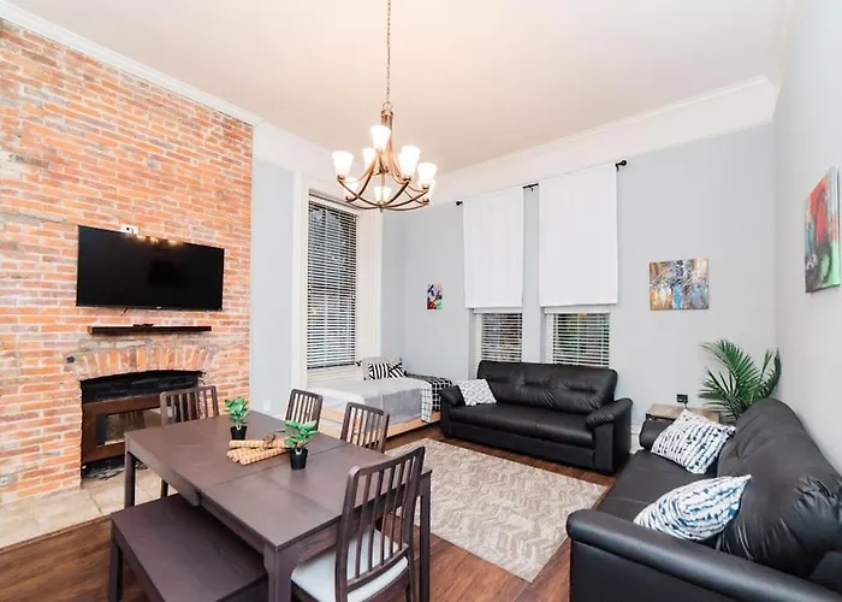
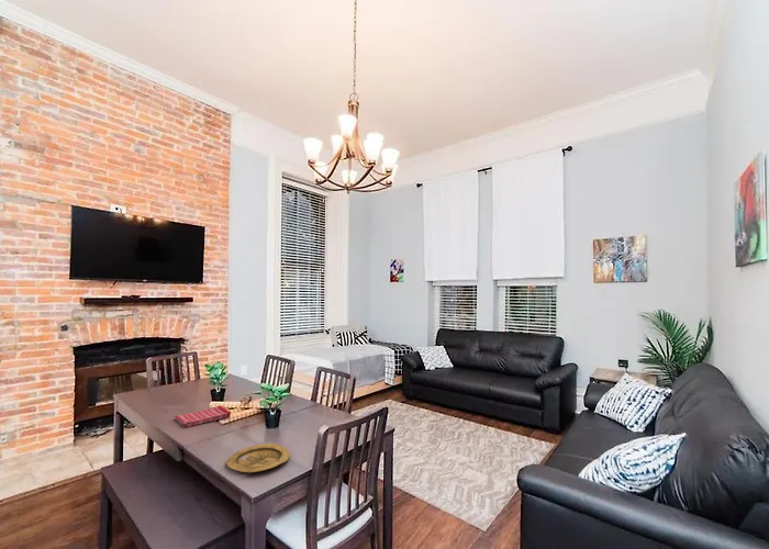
+ dish towel [175,404,232,428]
+ plate [225,442,291,473]
